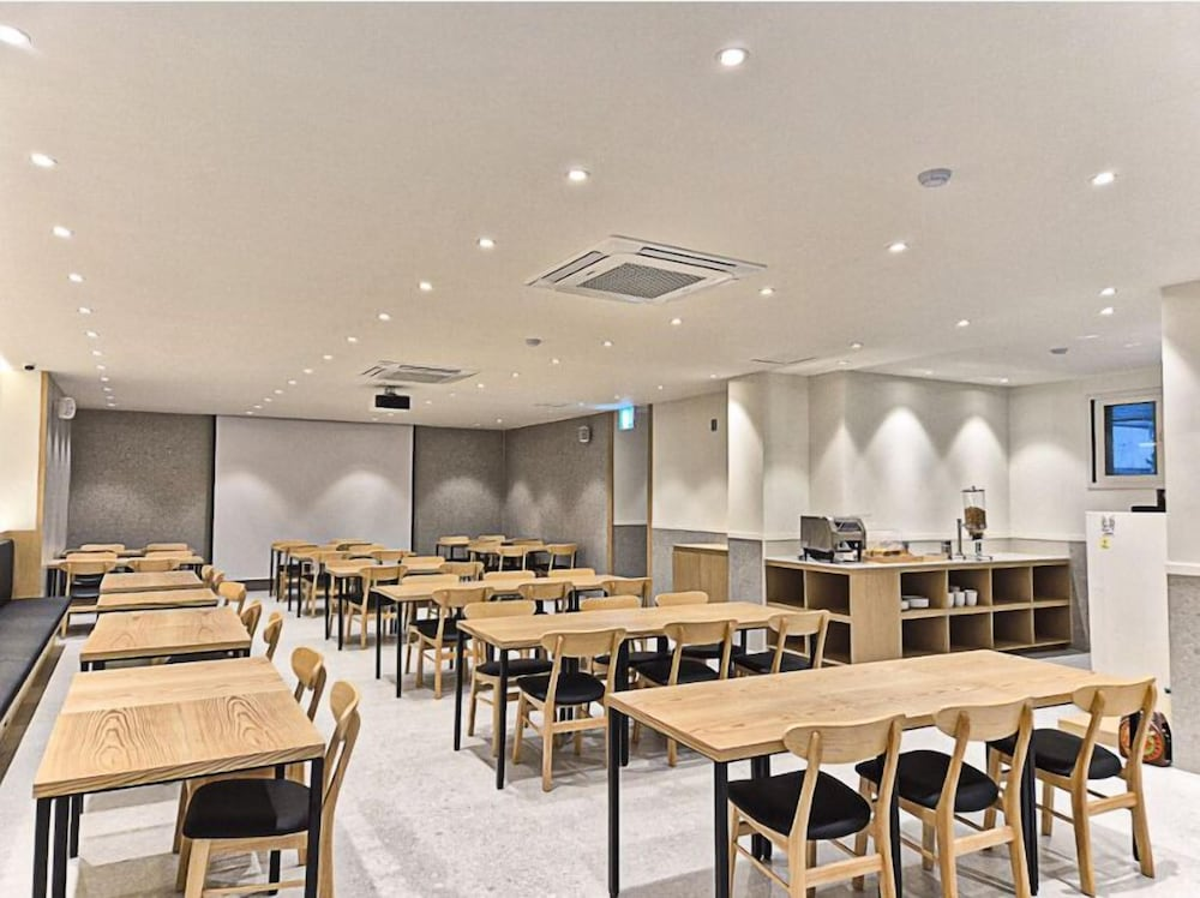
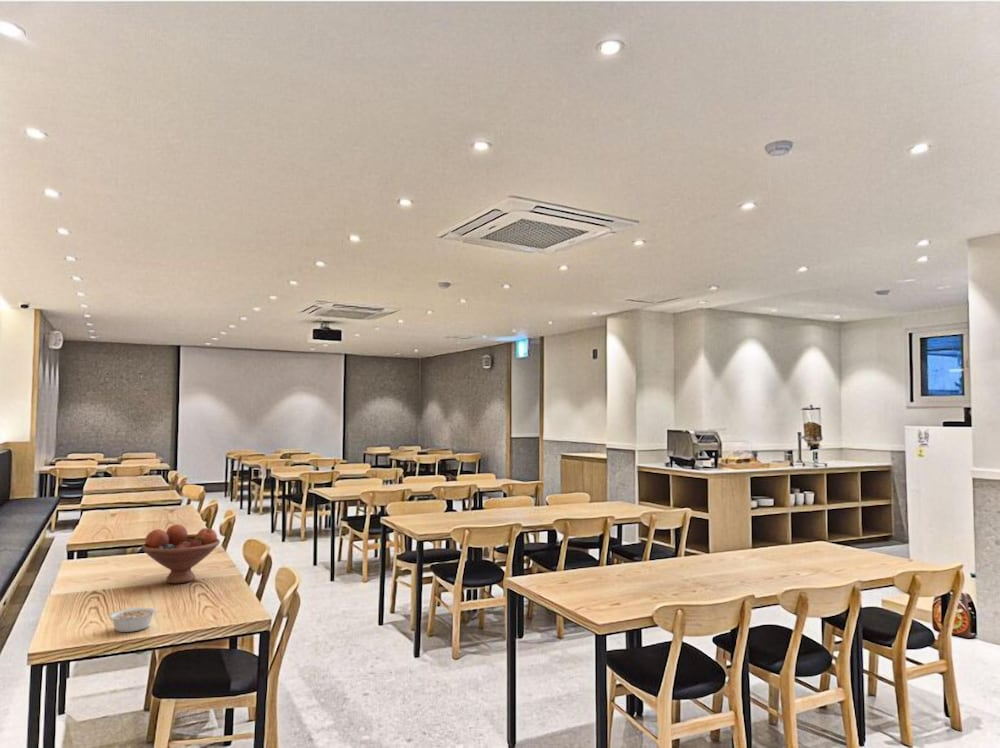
+ legume [108,607,160,633]
+ fruit bowl [140,524,221,585]
